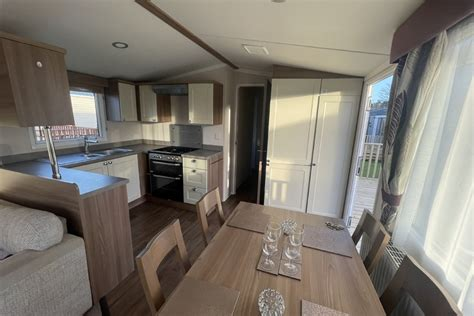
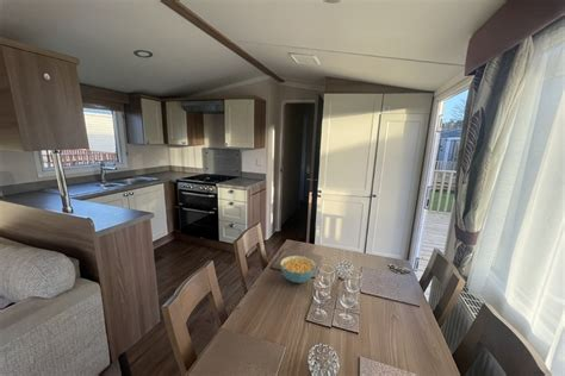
+ cereal bowl [279,255,317,284]
